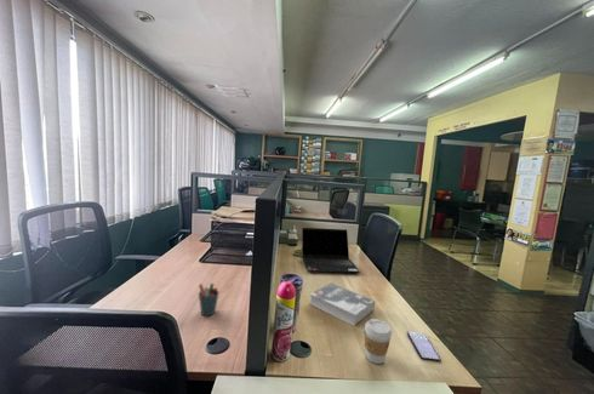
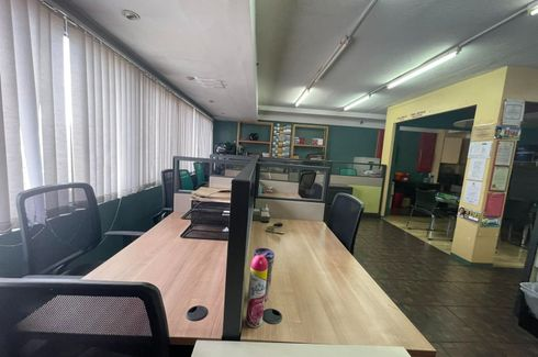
- coffee cup [364,318,393,365]
- book [308,282,376,327]
- laptop computer [301,227,361,274]
- pen holder [198,282,221,316]
- smartphone [406,330,441,361]
